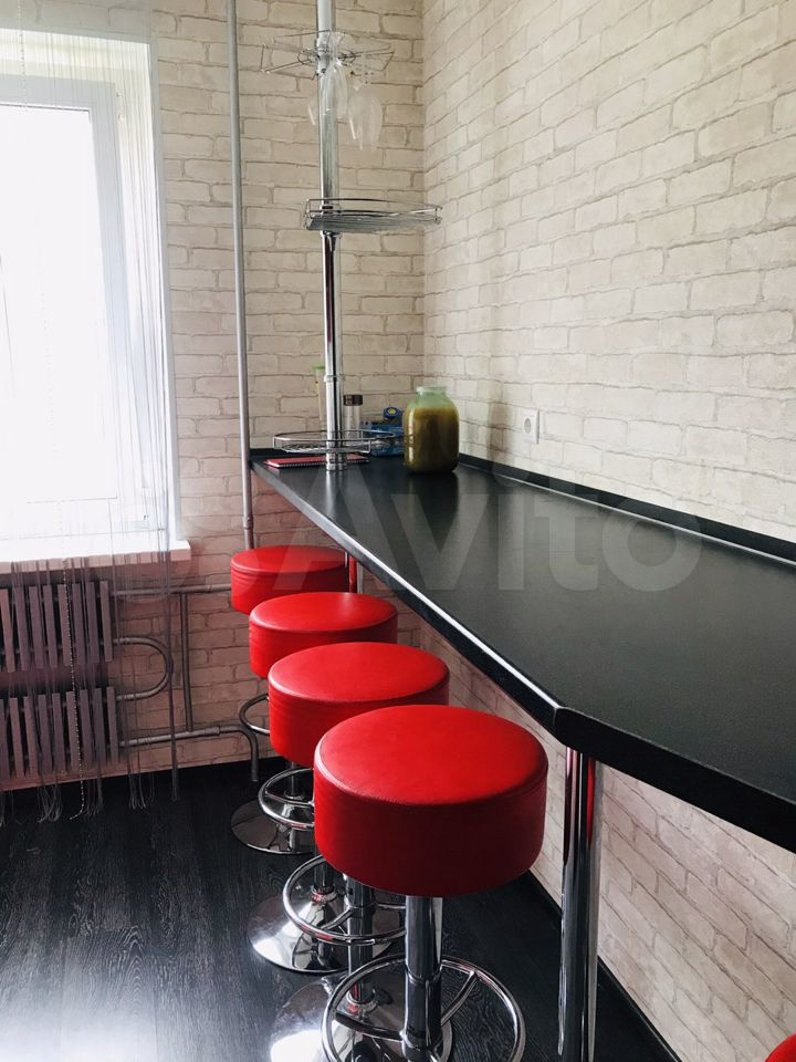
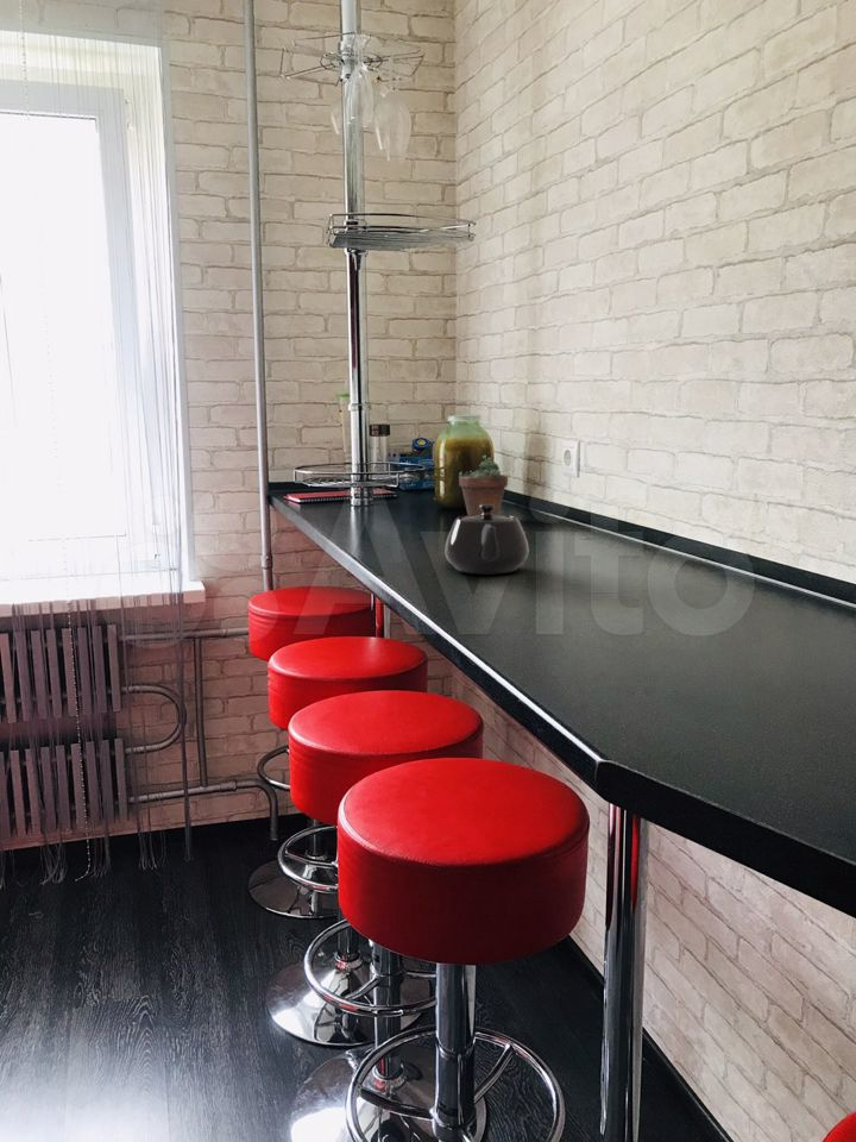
+ teapot [443,504,530,576]
+ succulent plant [458,438,509,515]
